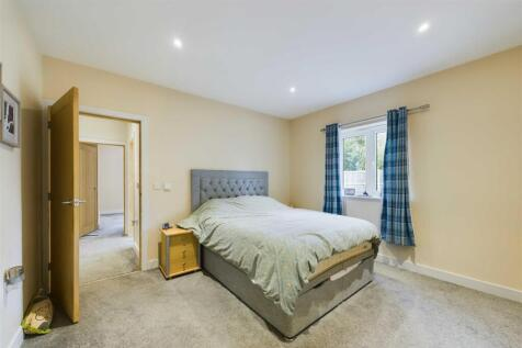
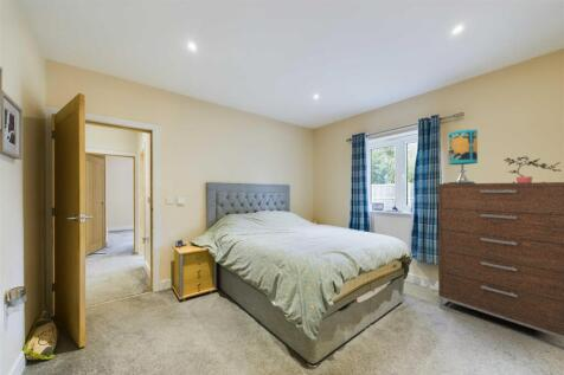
+ table lamp [447,129,479,183]
+ dresser [437,181,564,351]
+ potted plant [505,155,563,183]
